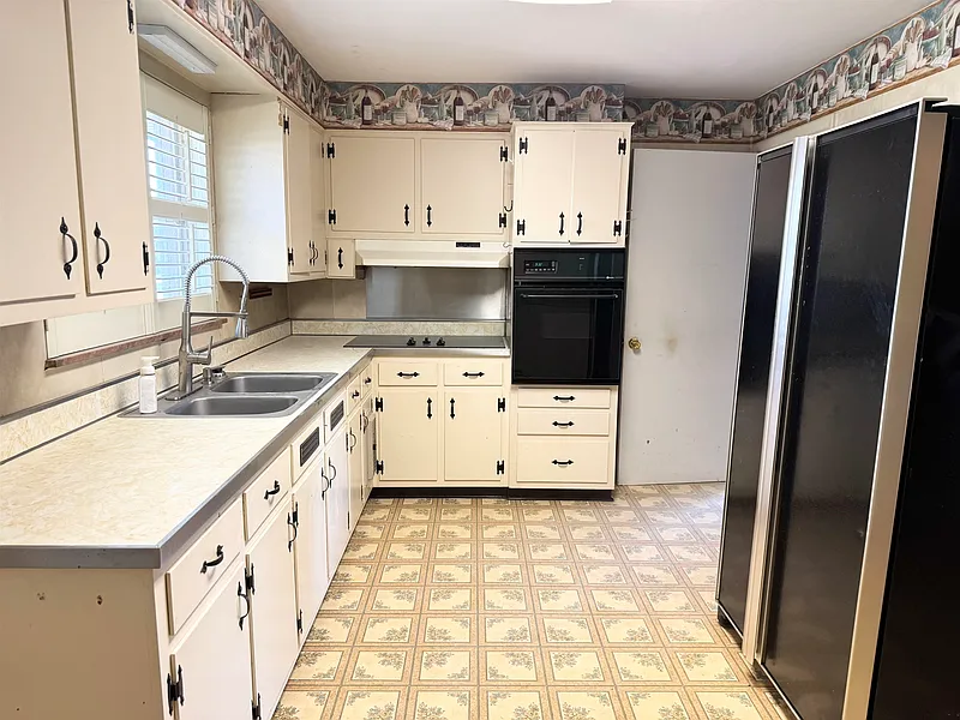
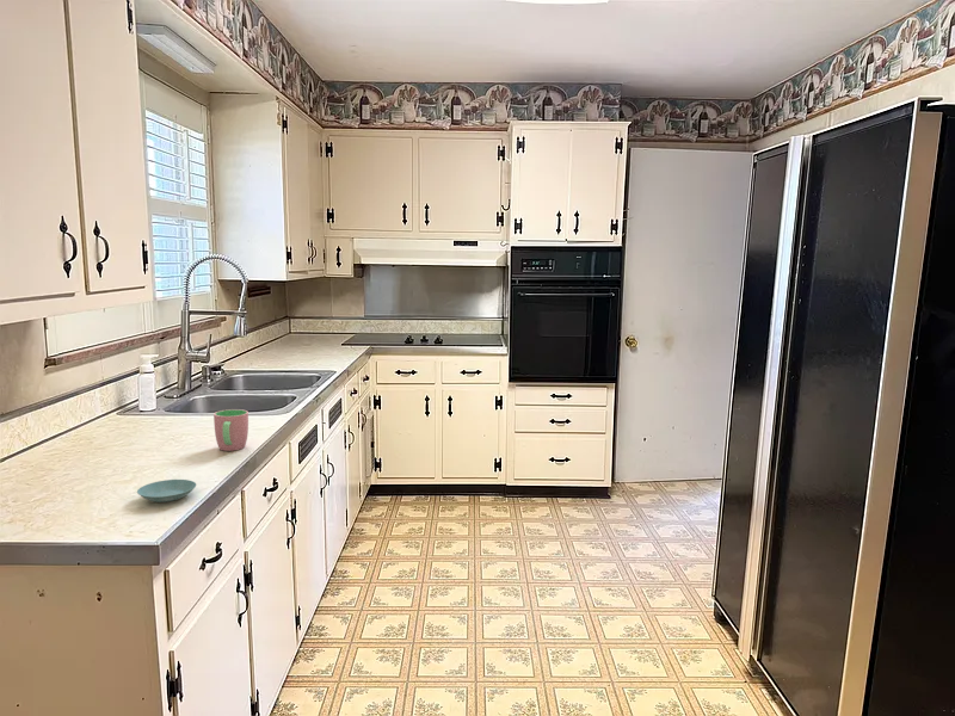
+ saucer [136,479,197,504]
+ cup [212,408,249,452]
